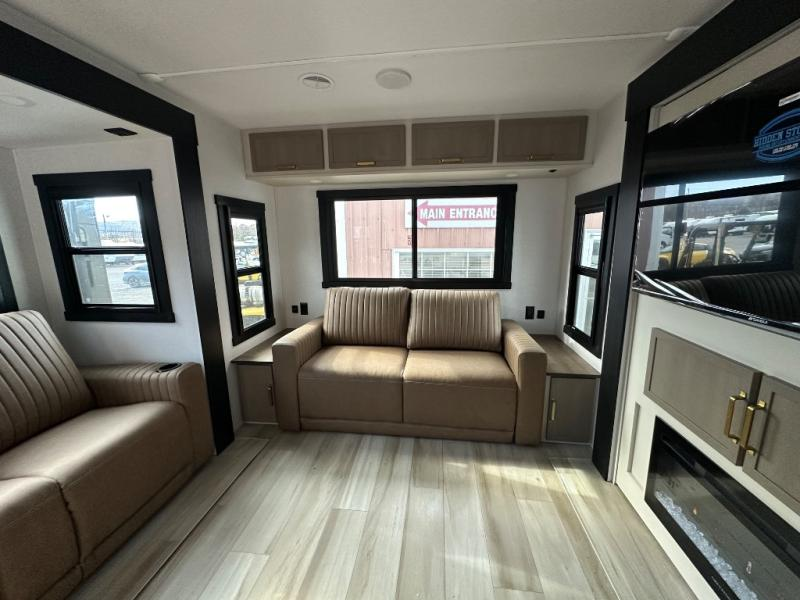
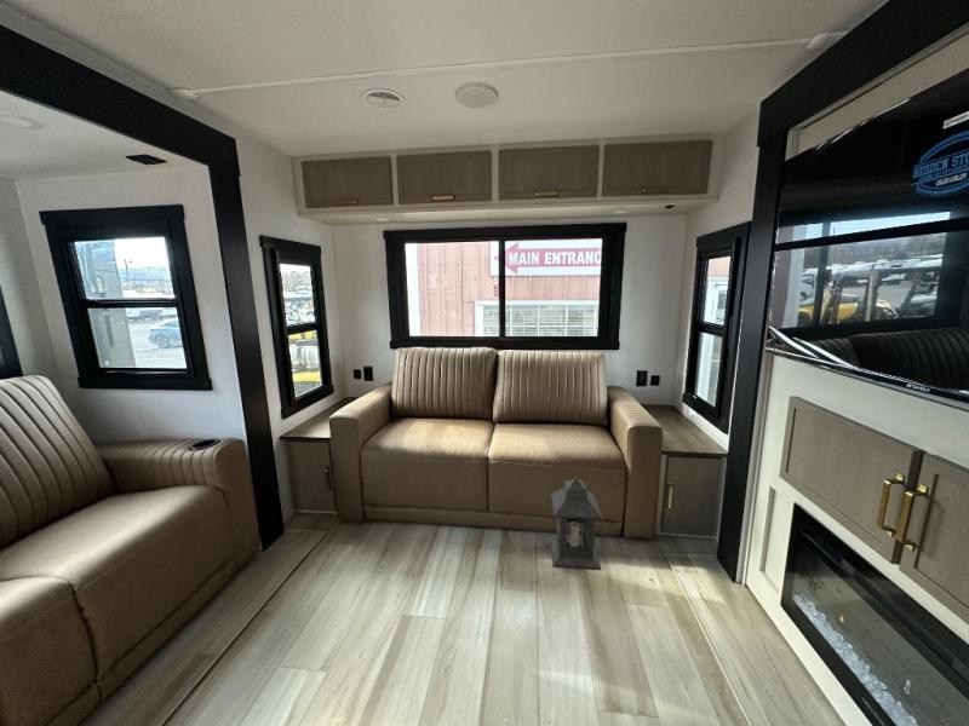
+ lantern [549,474,604,570]
